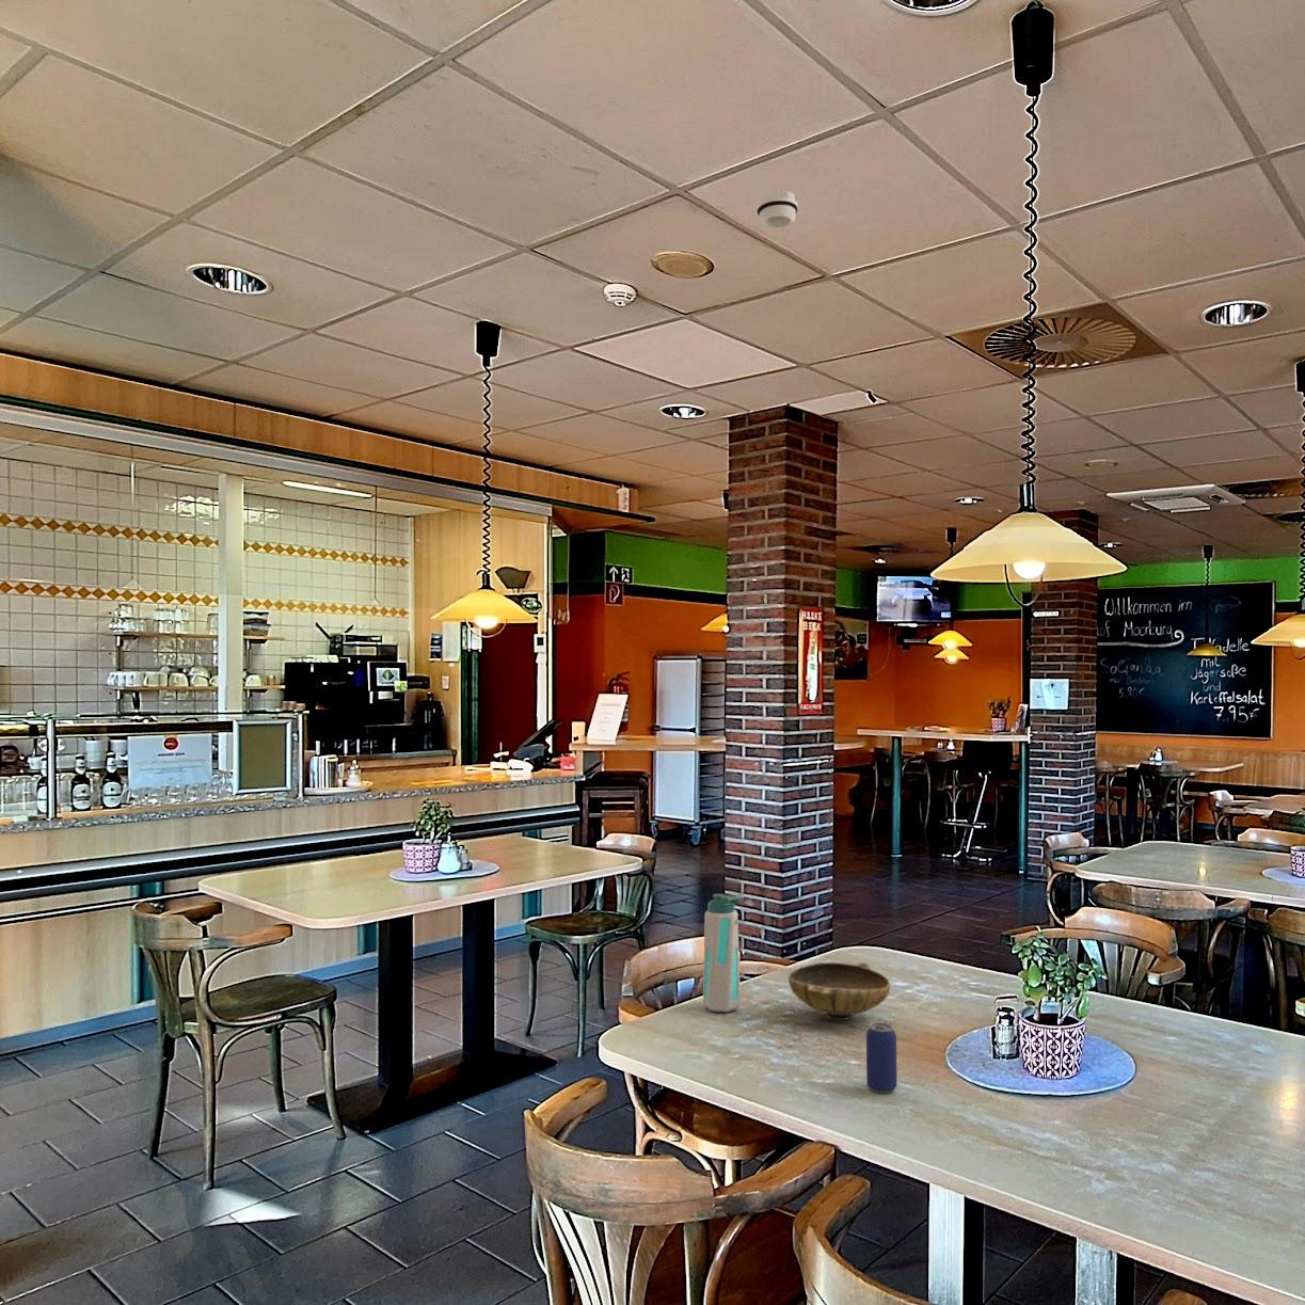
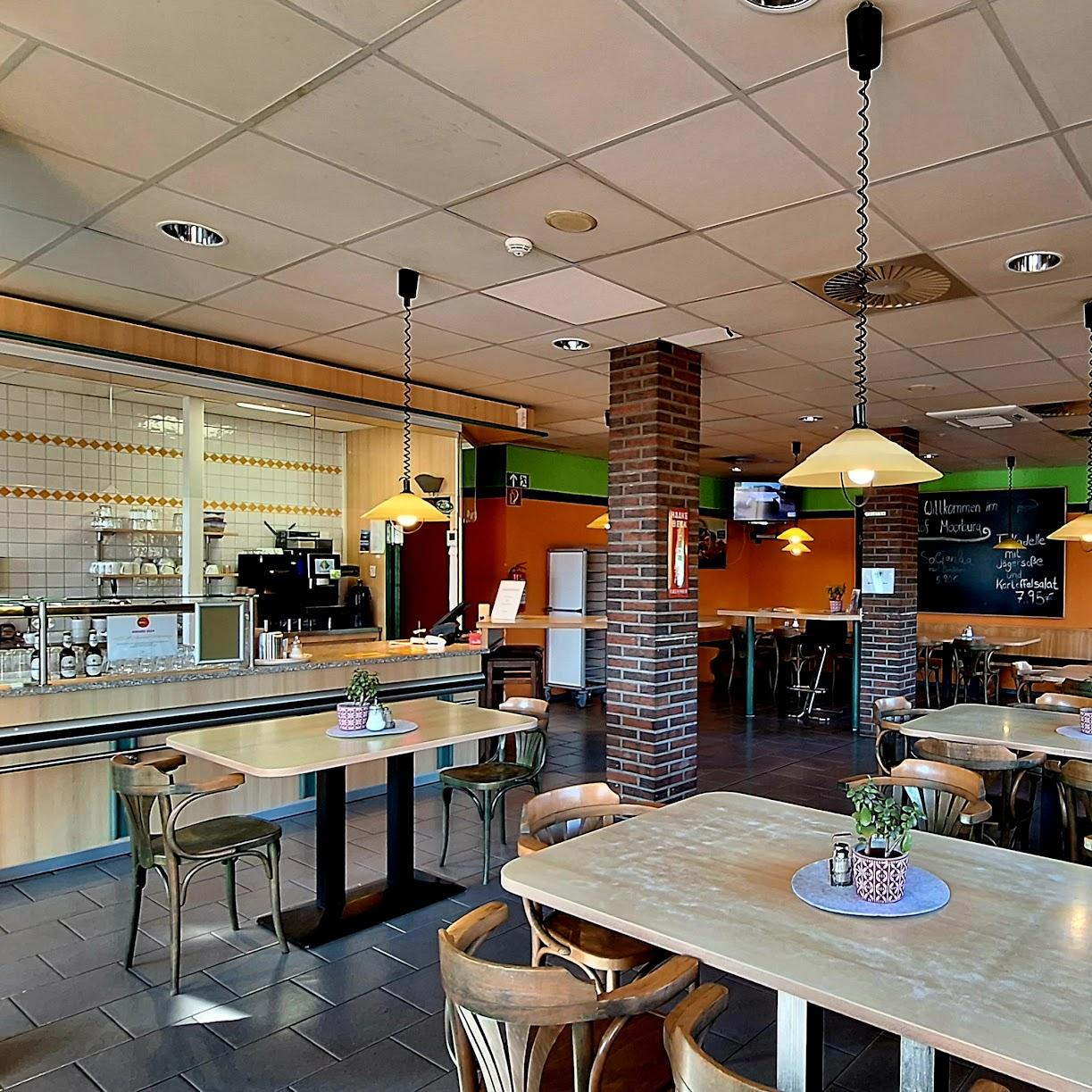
- bowl [788,961,892,1021]
- beverage can [865,1021,899,1093]
- water bottle [703,893,742,1013]
- smoke detector [755,190,799,229]
